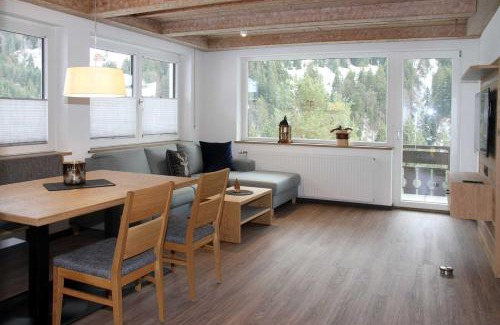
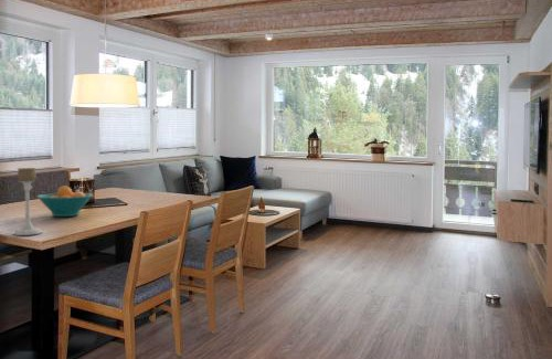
+ candle holder [12,167,44,236]
+ fruit bowl [36,184,94,218]
